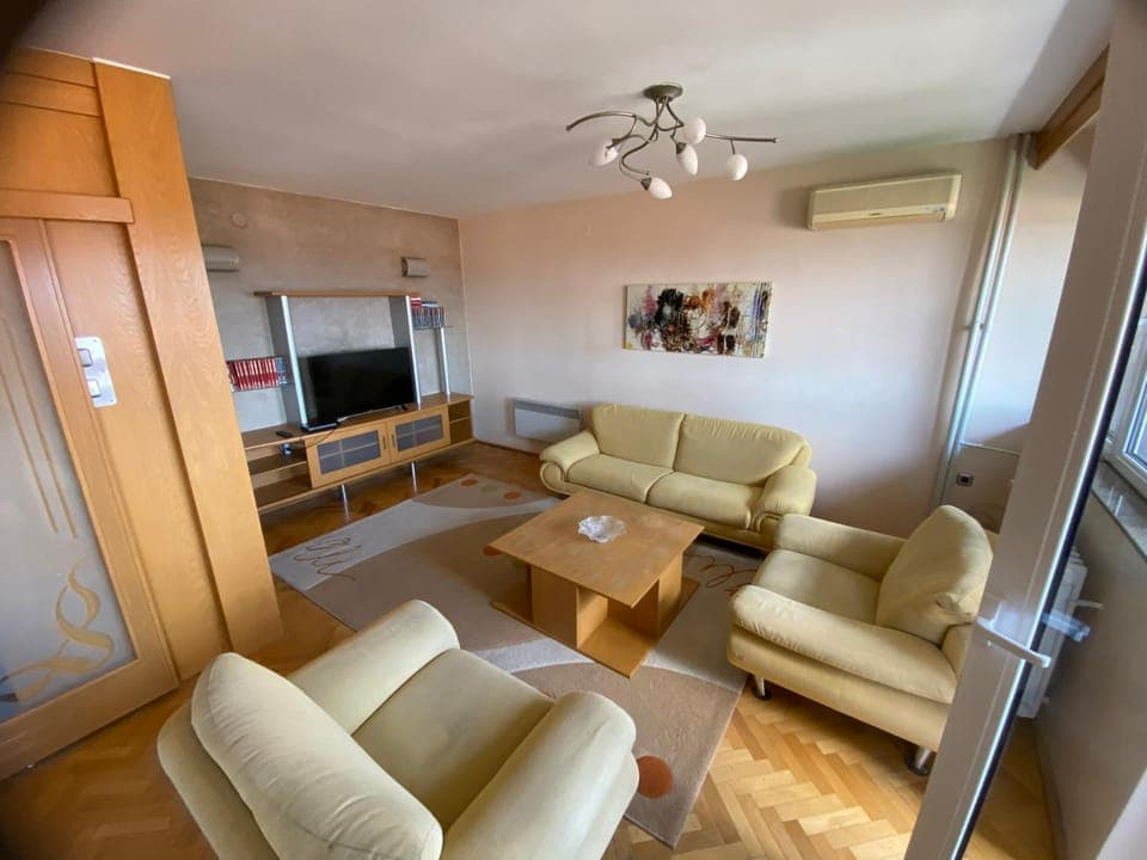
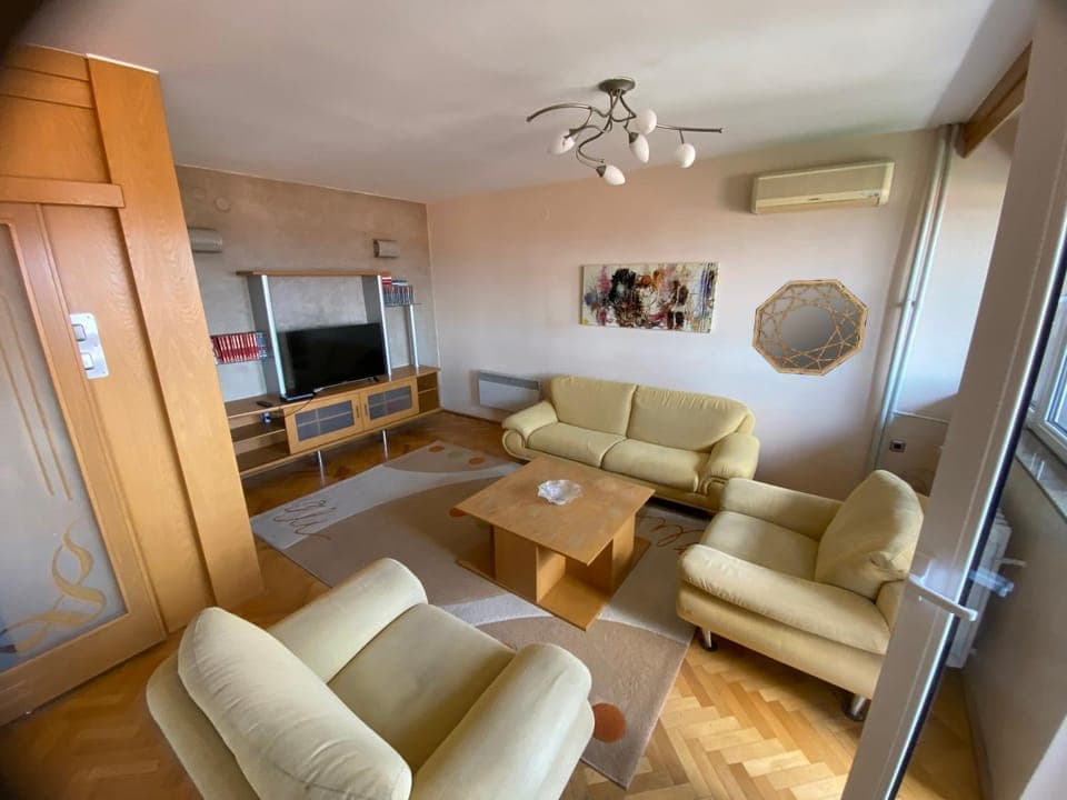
+ home mirror [751,278,869,377]
